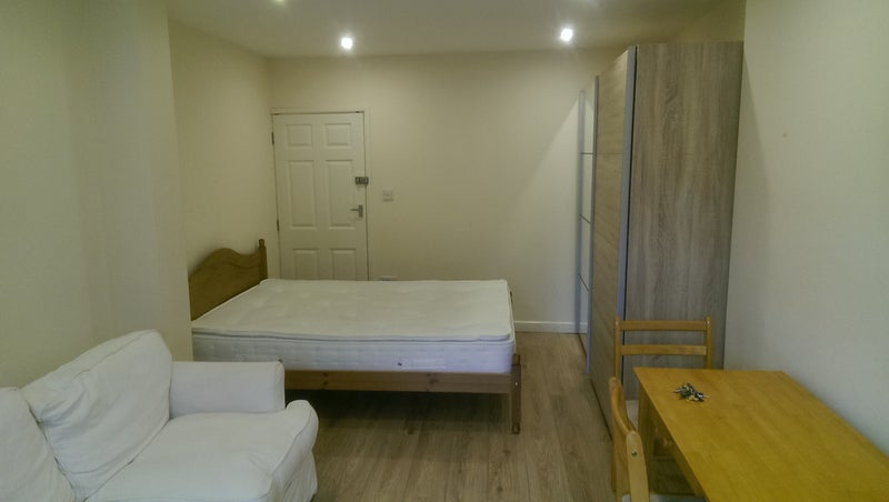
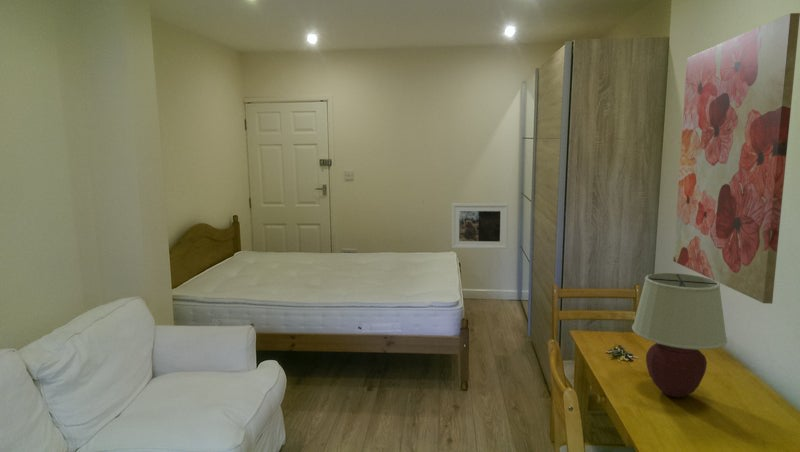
+ wall art [672,12,800,305]
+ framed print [451,203,509,250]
+ table lamp [631,272,728,399]
